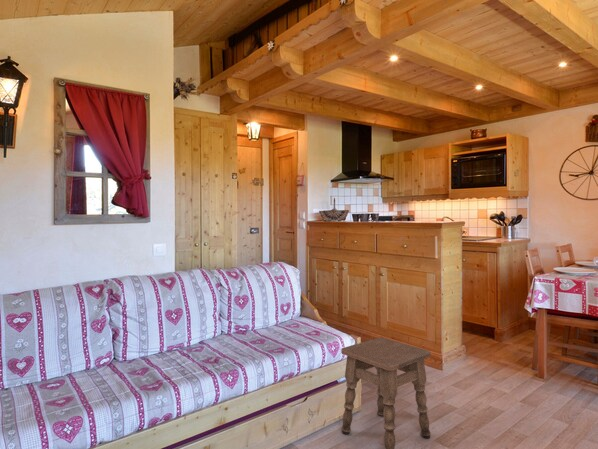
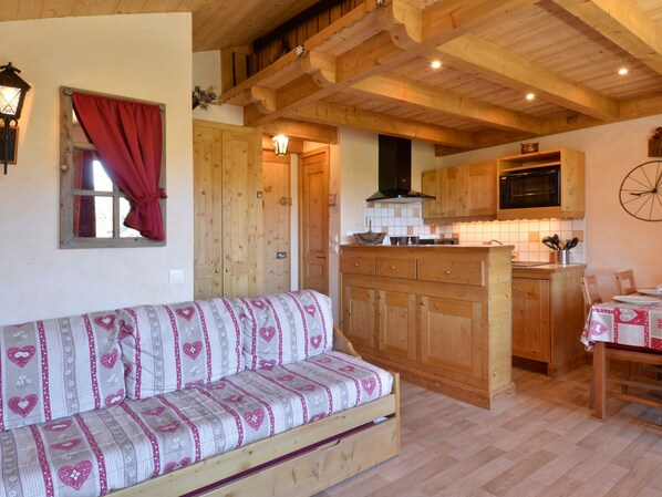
- side table [340,337,432,449]
